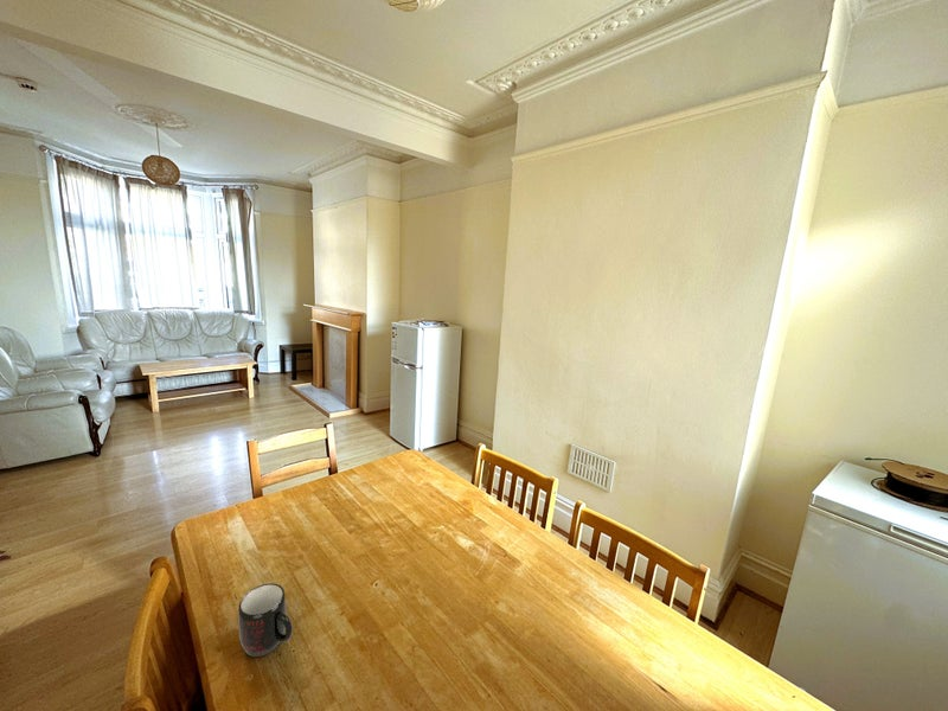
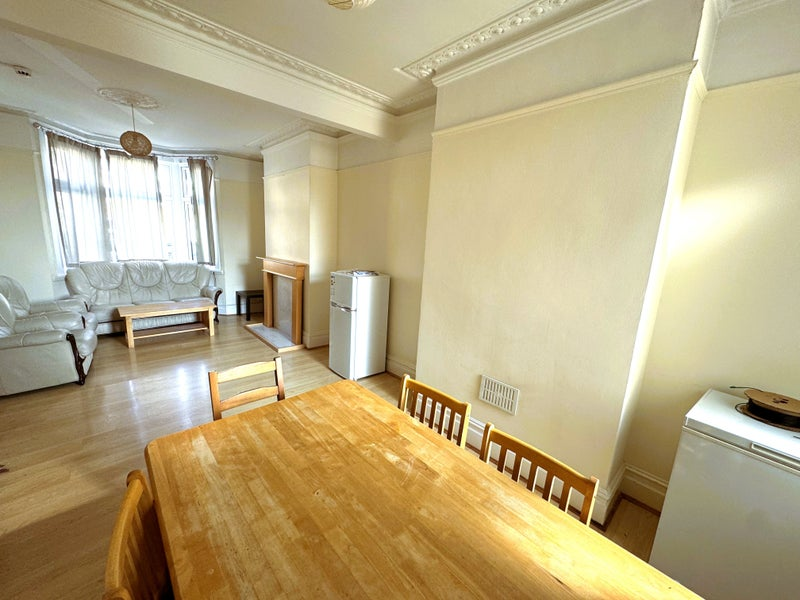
- mug [237,582,294,658]
